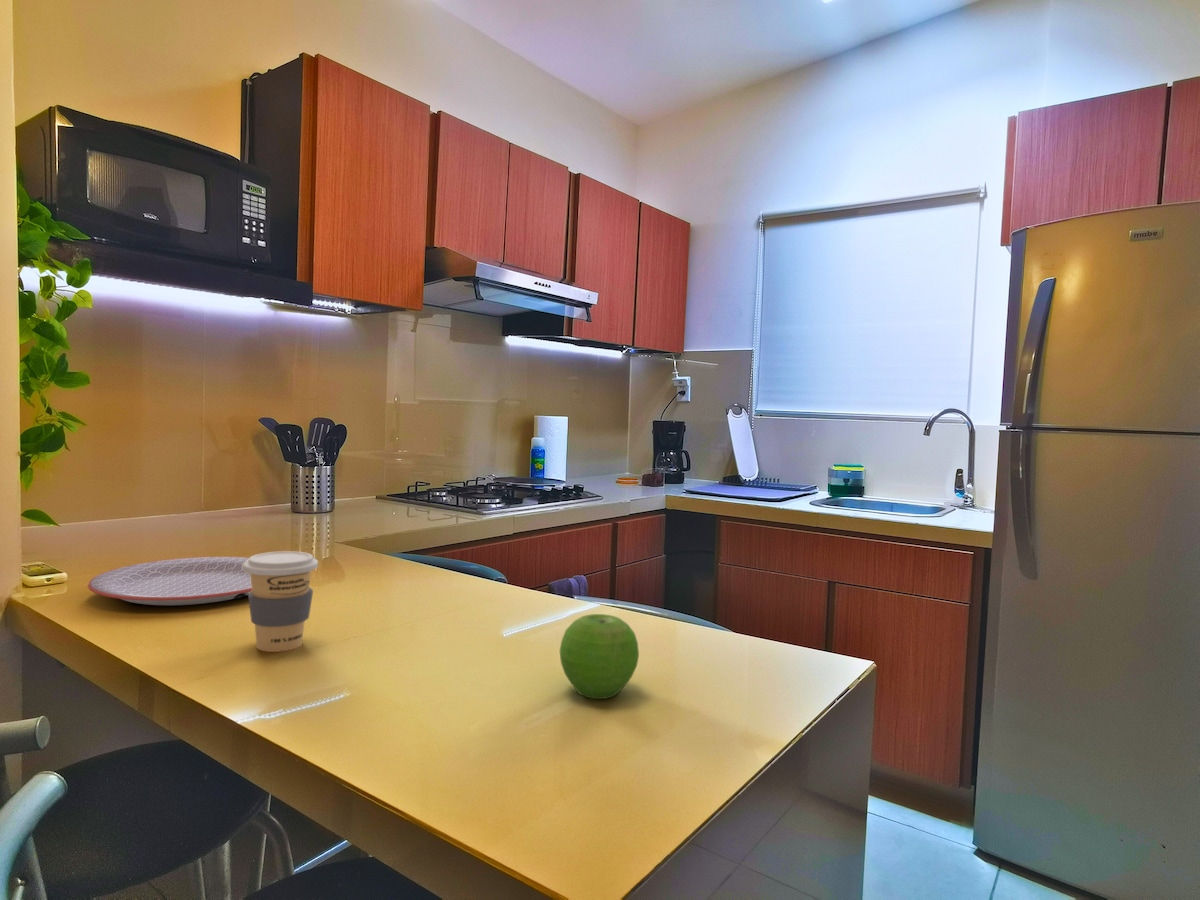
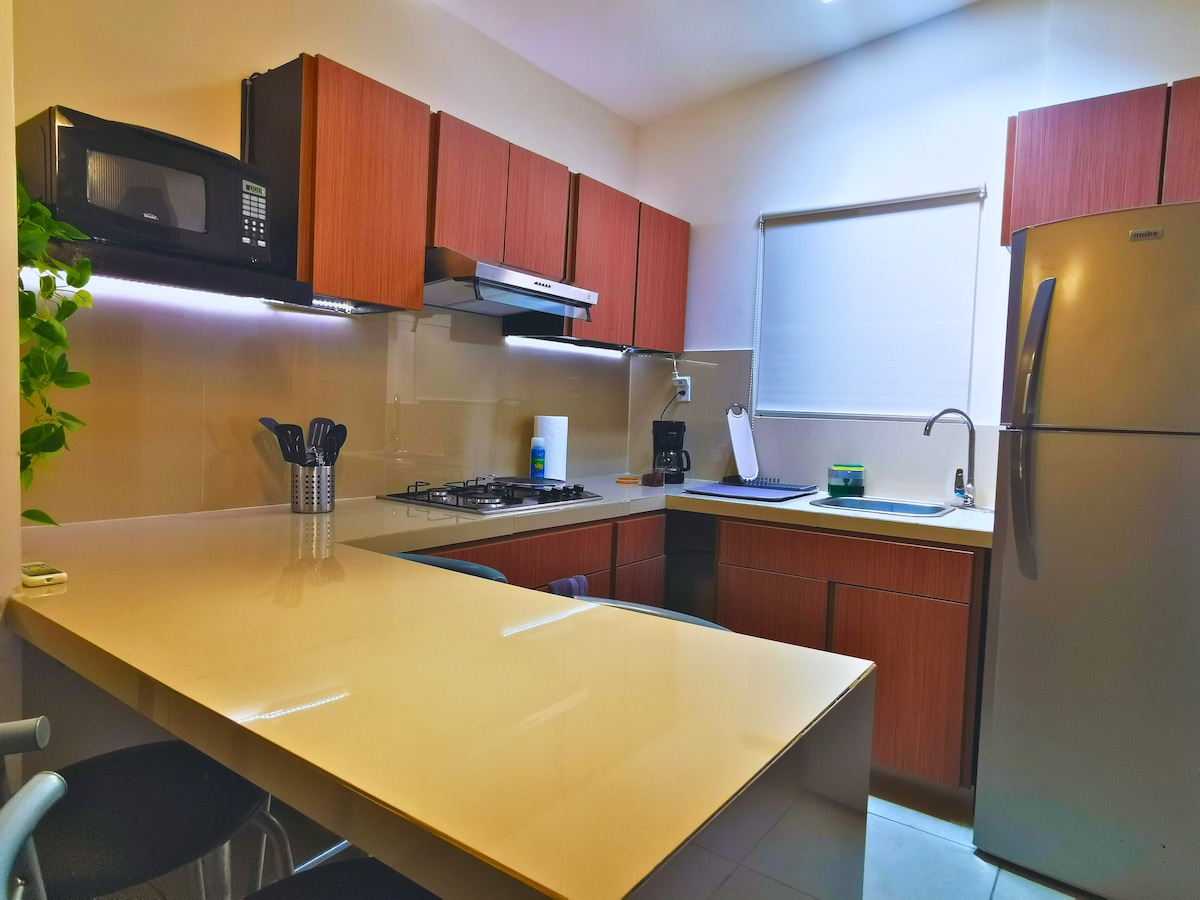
- fruit [559,613,640,700]
- coffee cup [243,550,319,653]
- plate [87,556,252,607]
